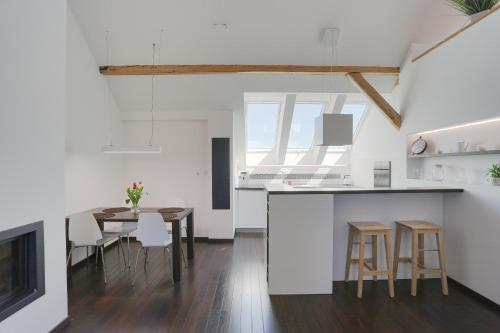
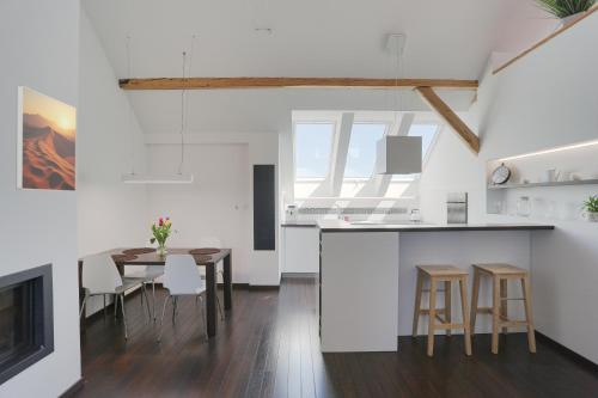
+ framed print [16,85,78,192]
